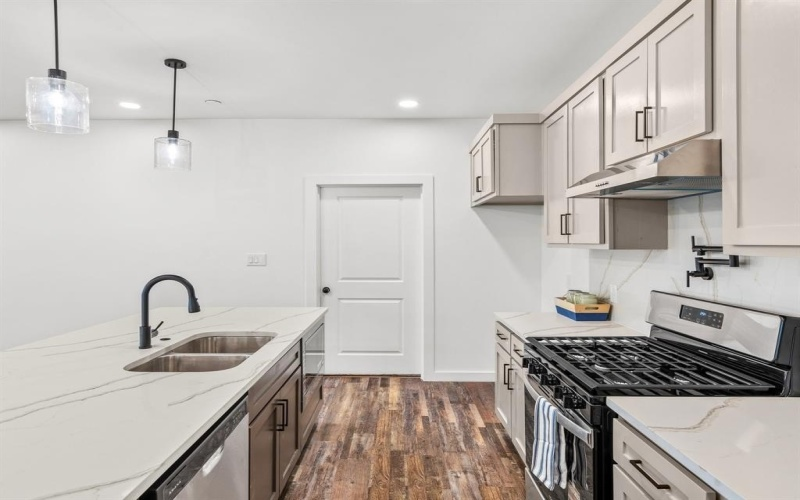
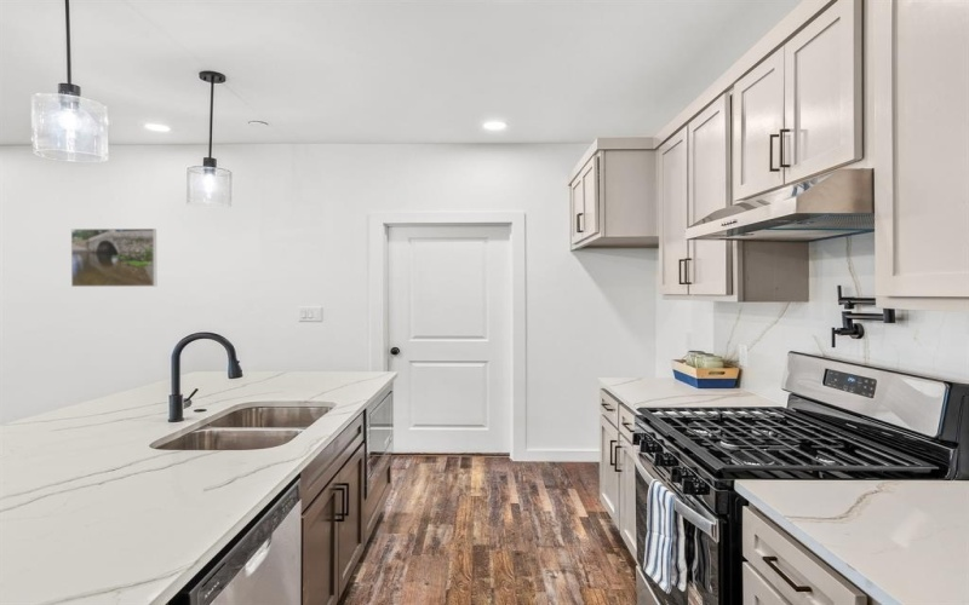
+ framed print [70,227,157,288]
